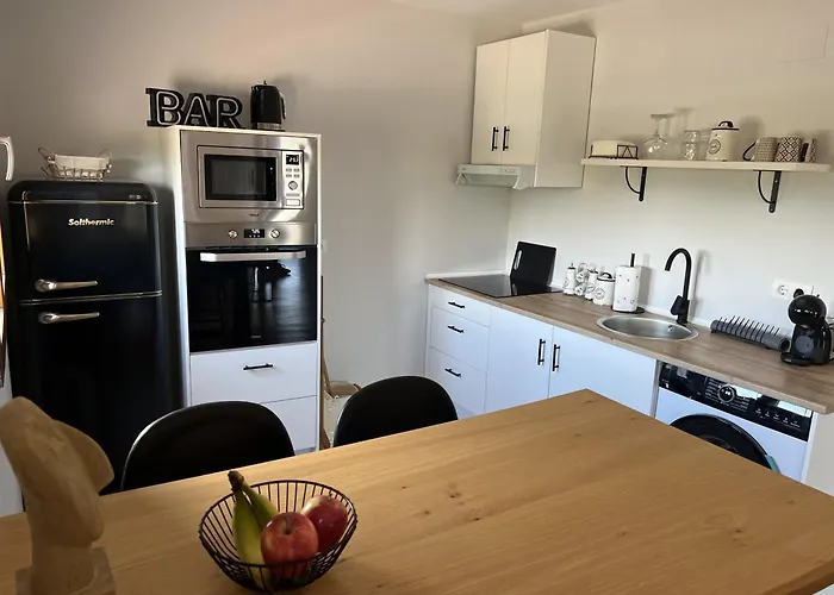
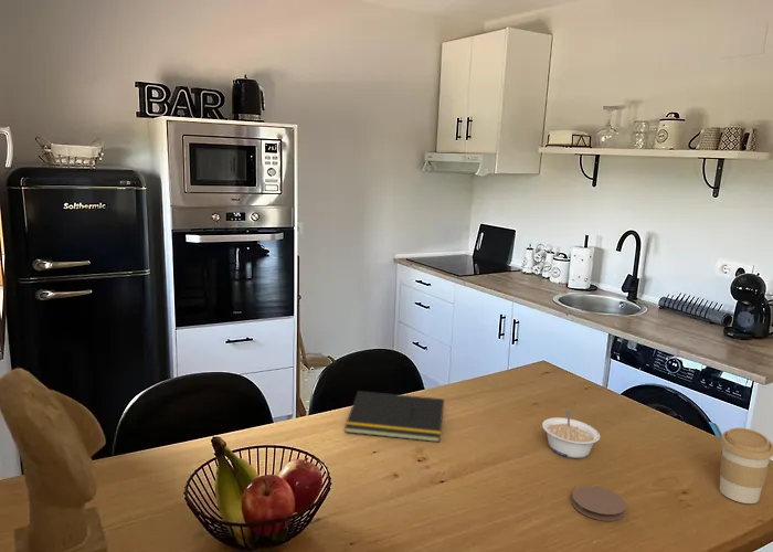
+ coaster [571,485,627,522]
+ coffee cup [719,427,773,505]
+ legume [541,408,601,459]
+ notepad [343,390,445,443]
